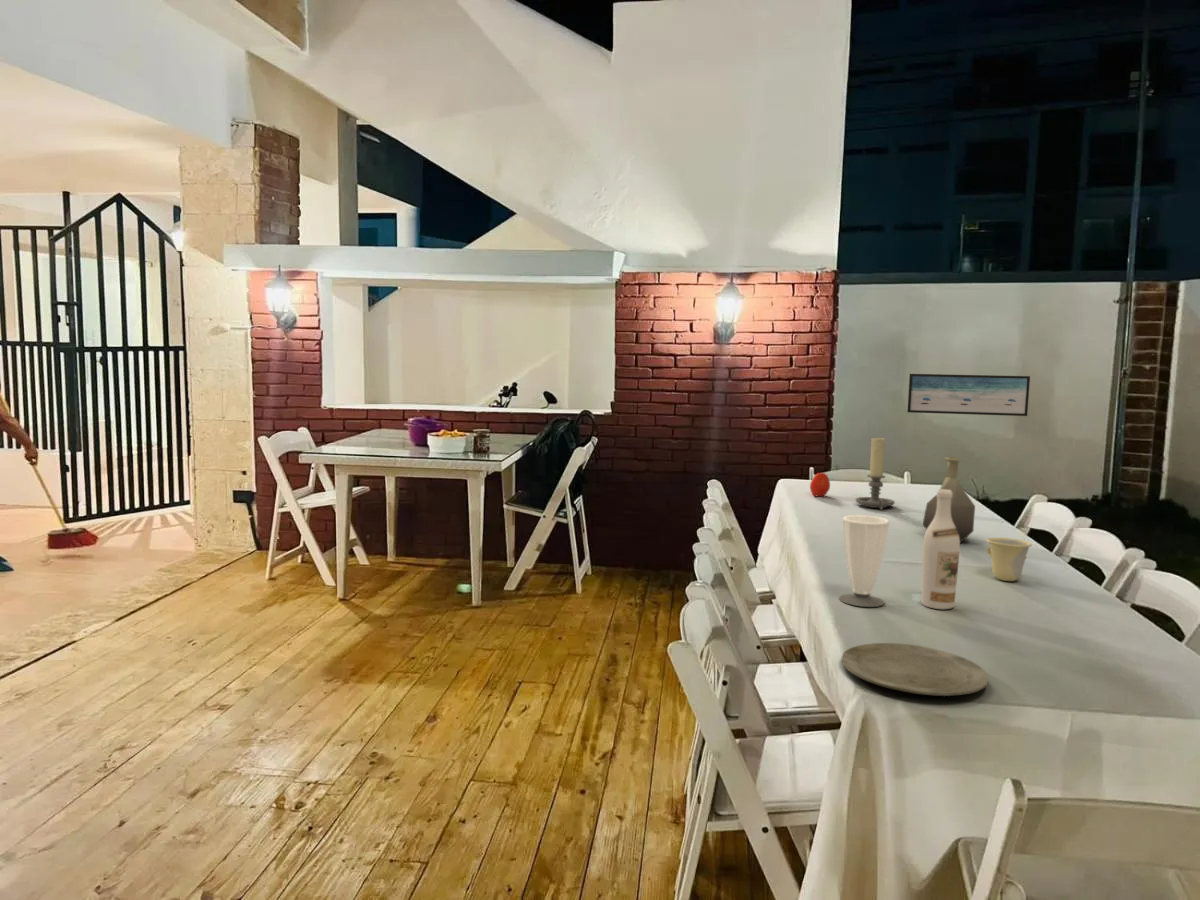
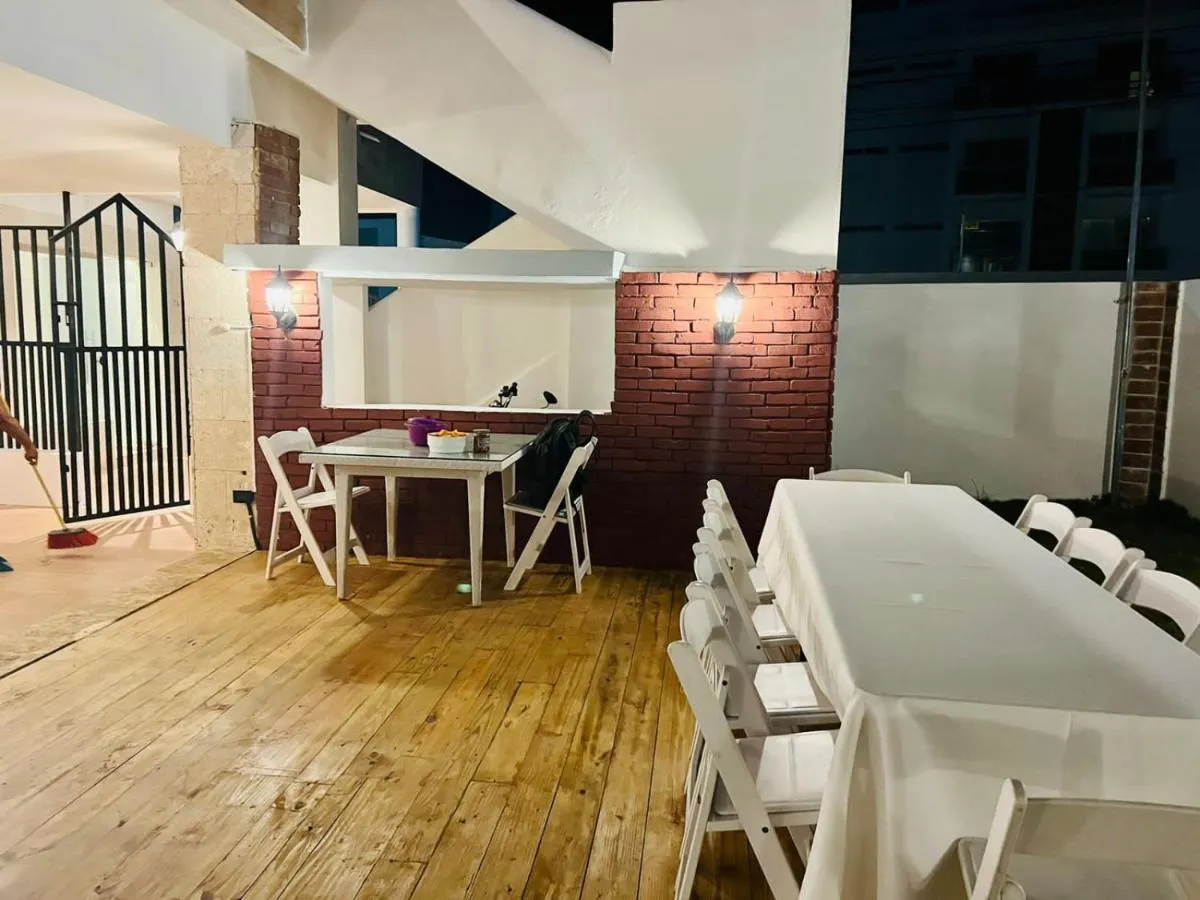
- wine bottle [920,488,961,610]
- plate [841,642,990,697]
- wall art [906,373,1031,417]
- vase [921,456,976,544]
- candle holder [854,436,896,510]
- cup [985,537,1033,582]
- apple [809,472,831,497]
- cup [838,514,890,608]
